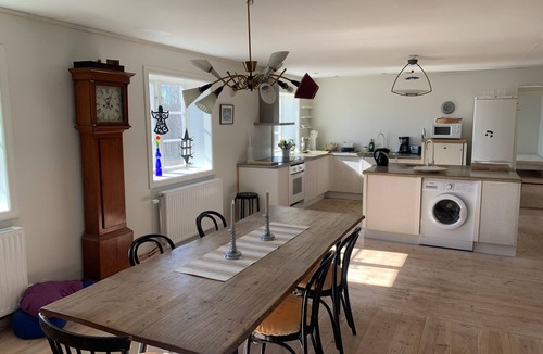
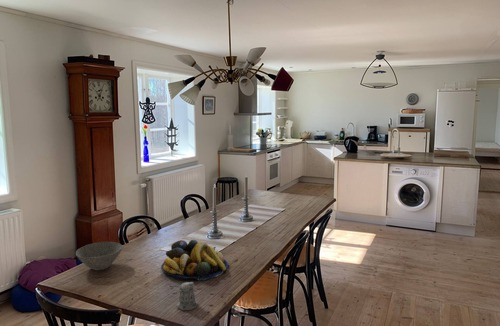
+ bowl [75,241,124,271]
+ pepper shaker [169,281,198,311]
+ fruit bowl [160,239,229,281]
